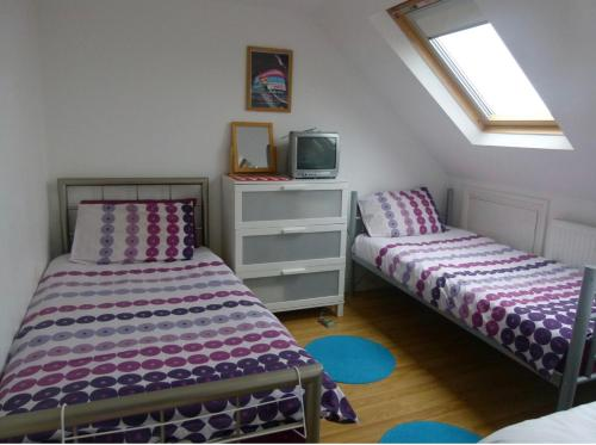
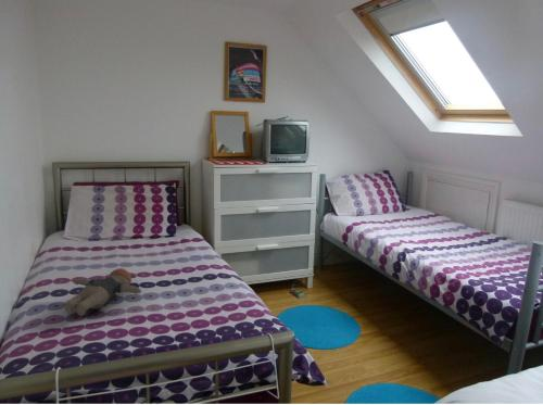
+ teddy bear [64,267,142,317]
